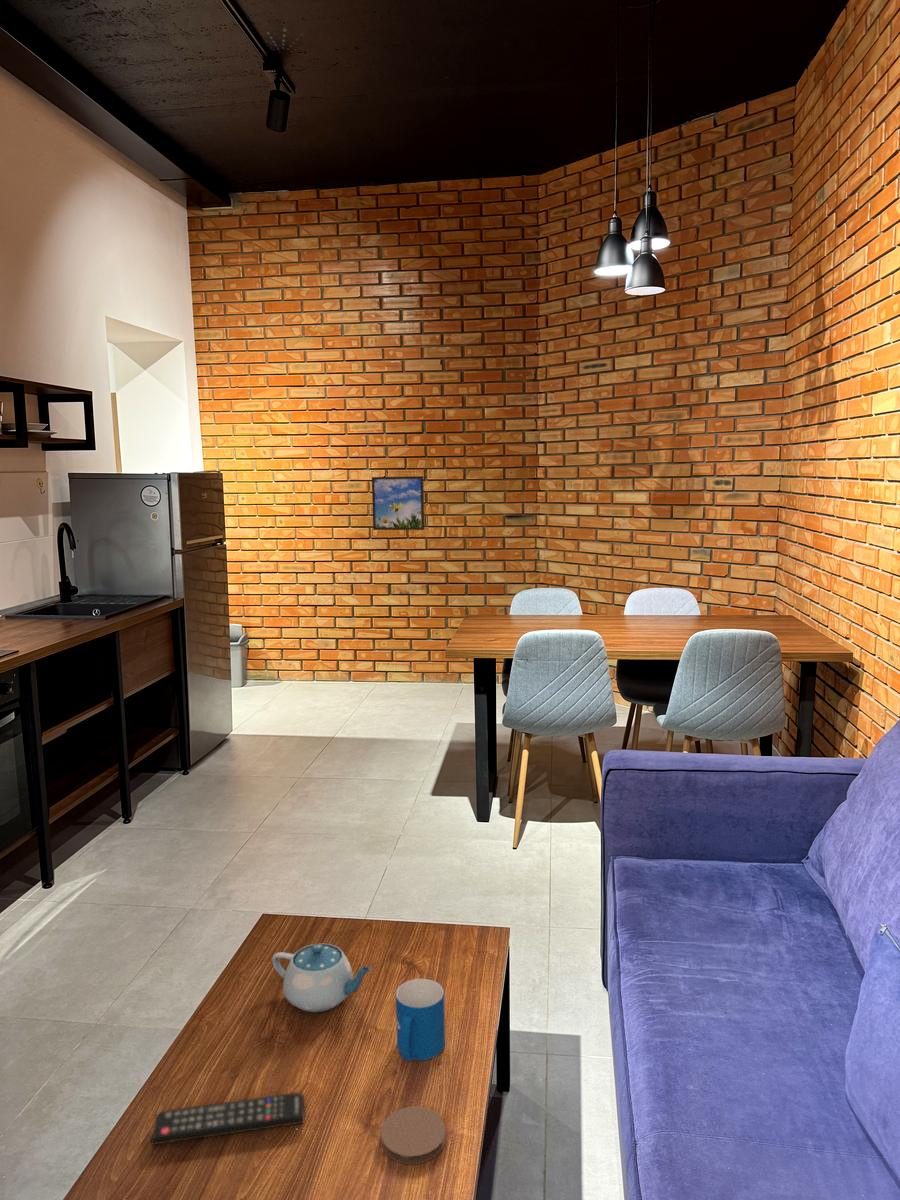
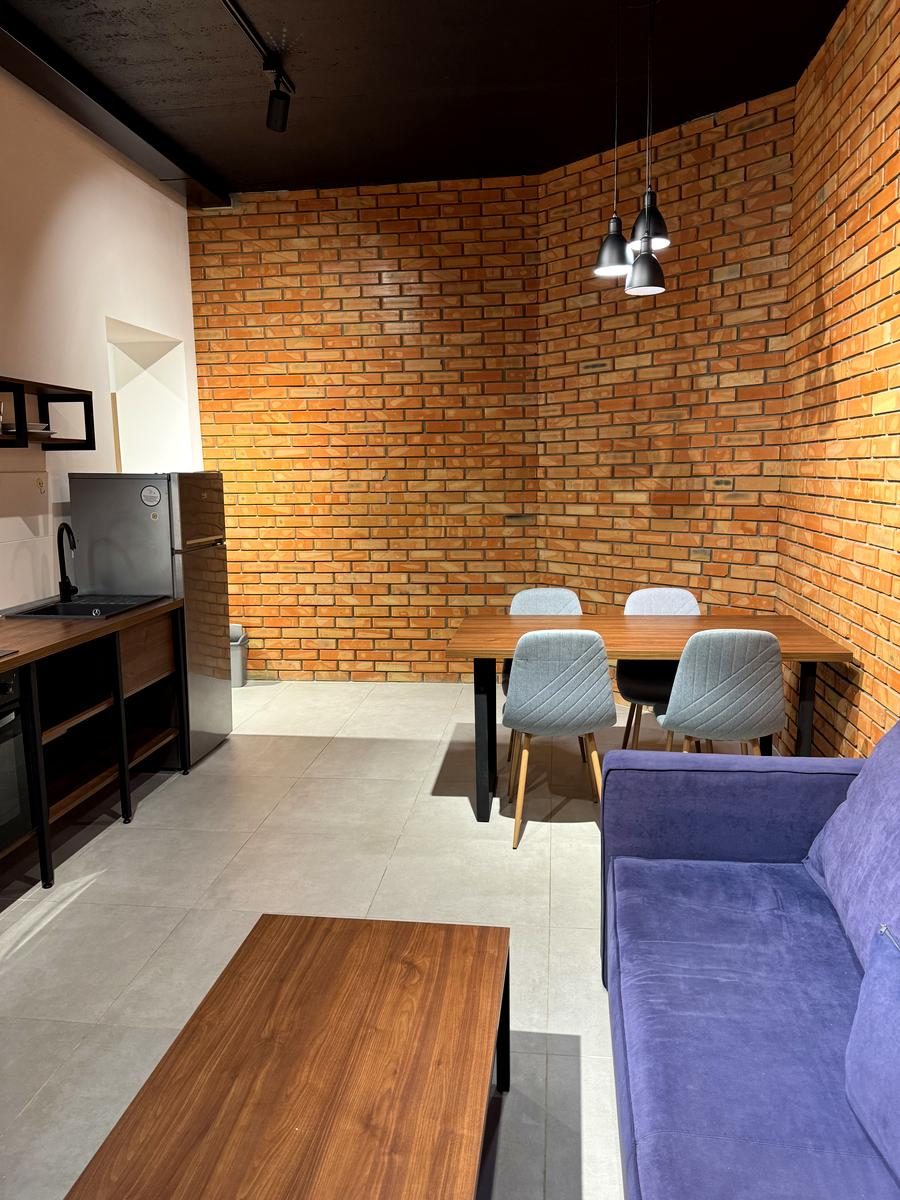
- coaster [380,1105,447,1165]
- remote control [150,1092,306,1146]
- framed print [371,475,425,531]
- chinaware [271,942,373,1013]
- mug [395,978,446,1062]
